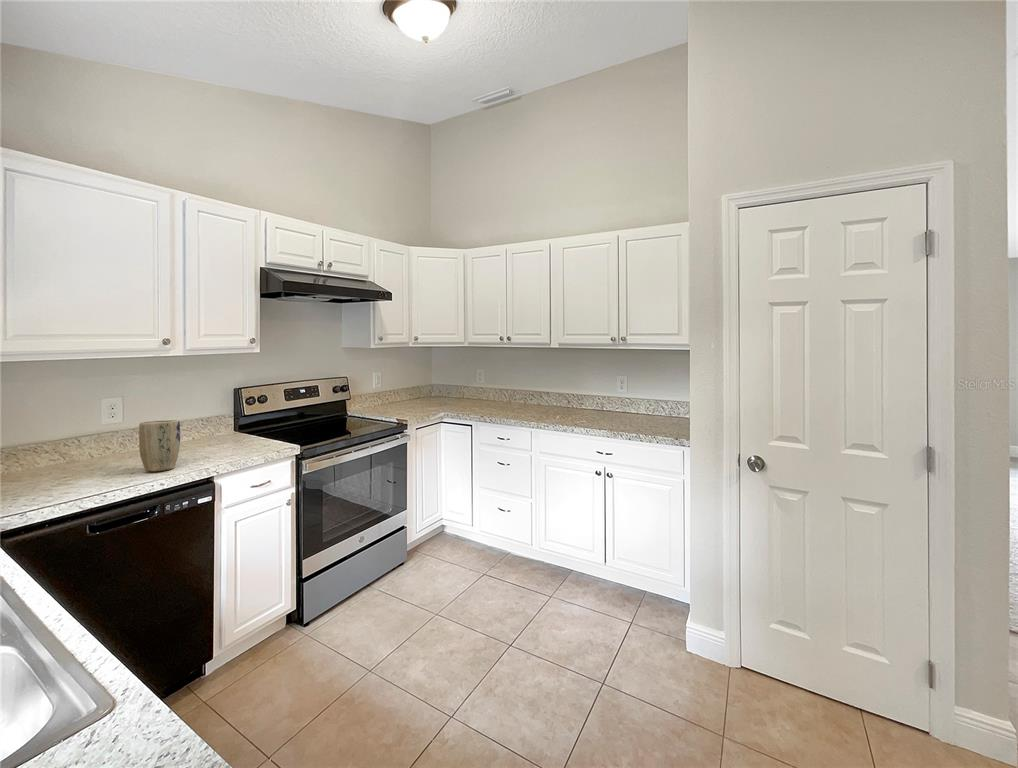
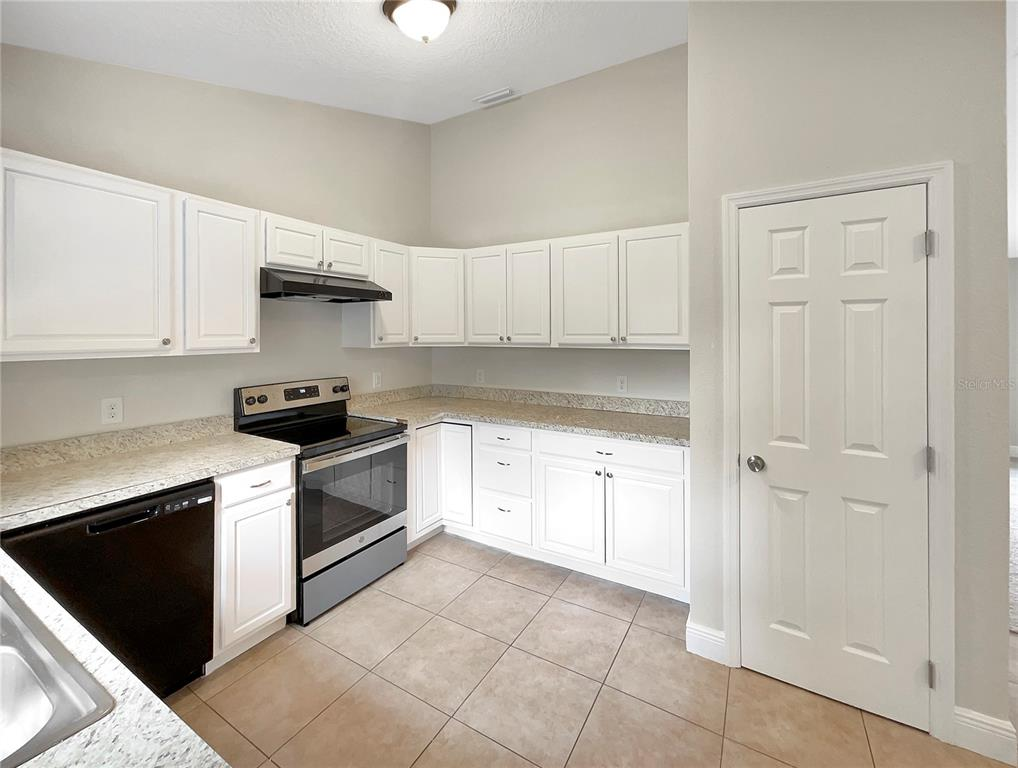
- plant pot [138,419,181,472]
